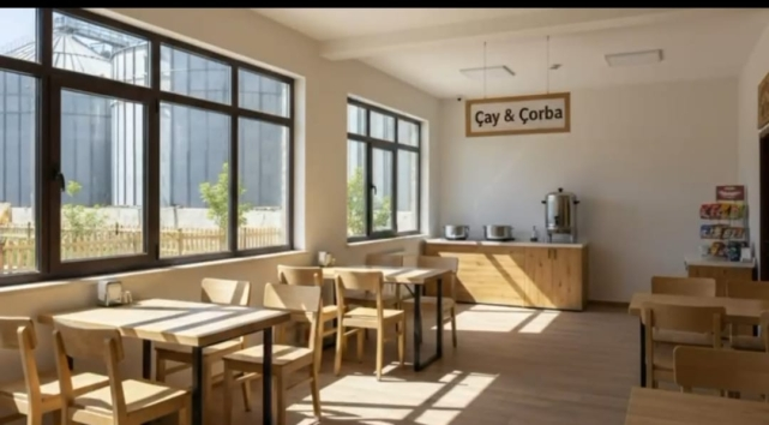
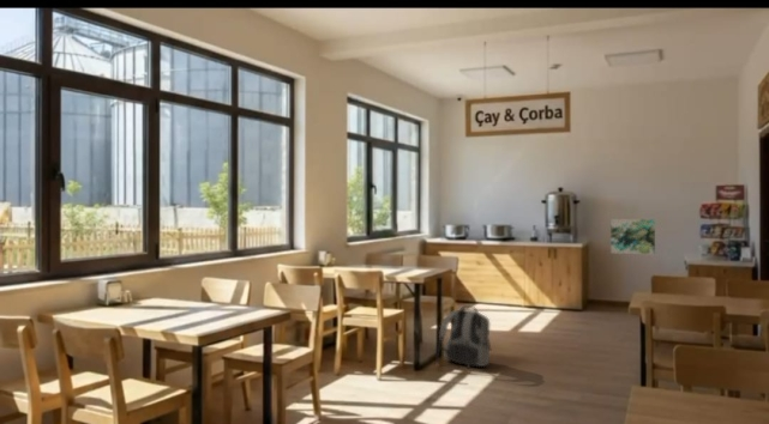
+ wall art [609,218,656,255]
+ backpack [434,304,492,375]
